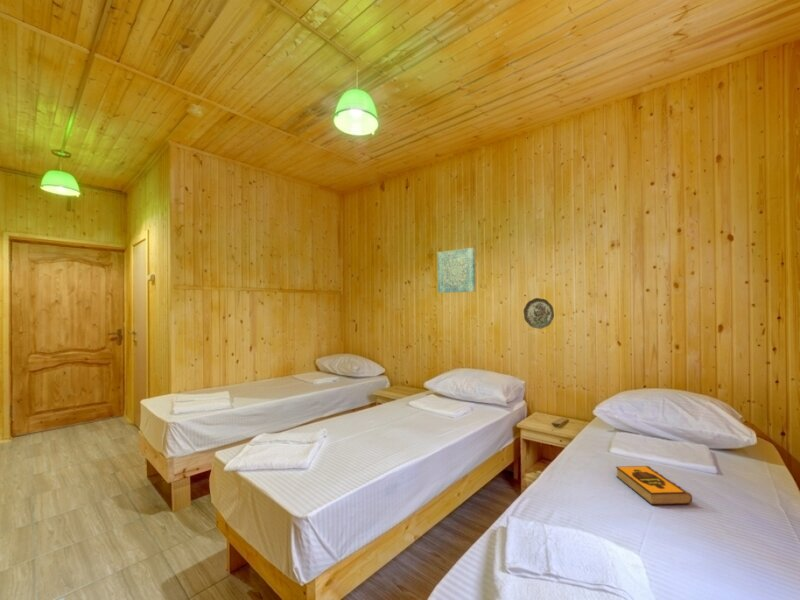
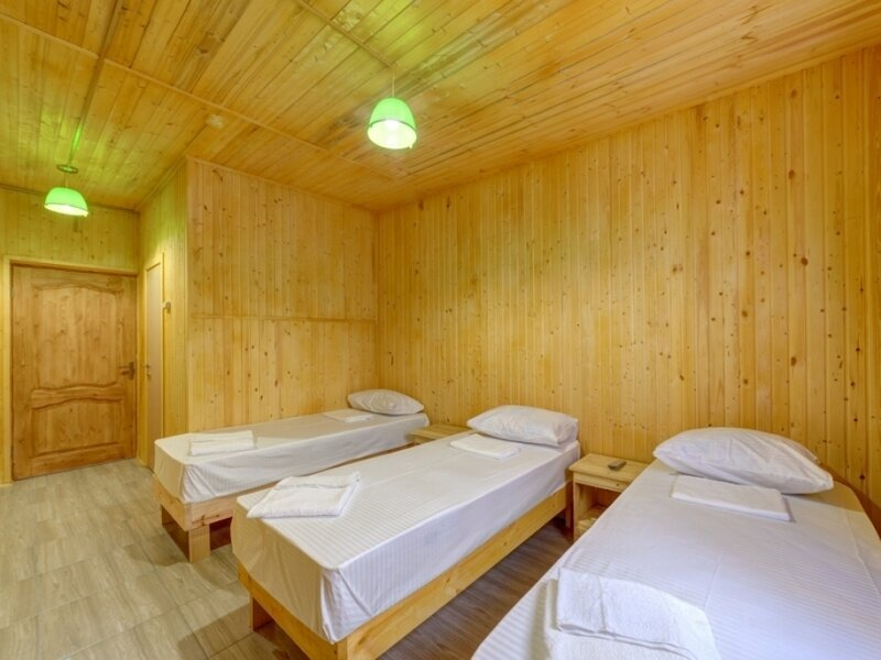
- hardback book [615,465,693,506]
- wall art [436,247,477,294]
- decorative plate [522,297,555,330]
